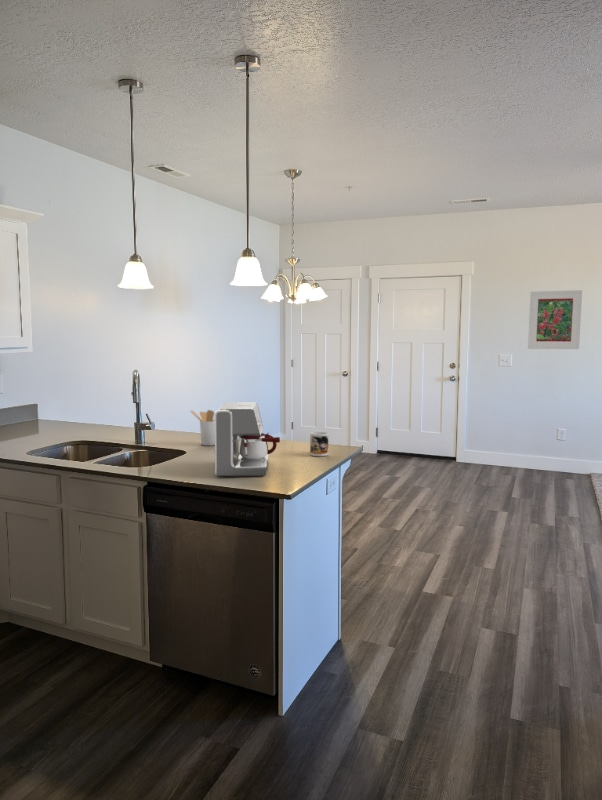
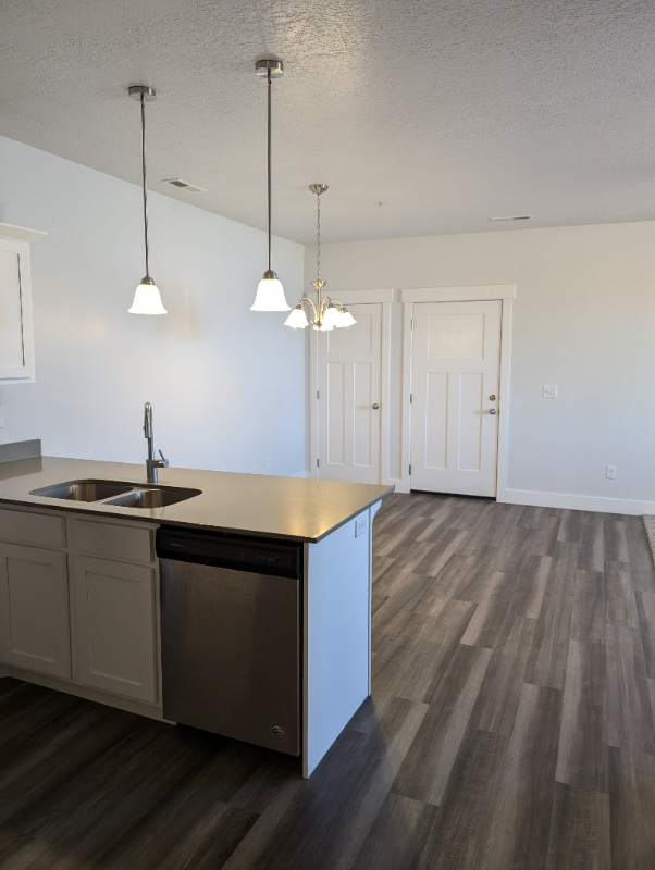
- mug [309,431,329,457]
- utensil holder [190,409,215,447]
- coffee maker [214,401,281,477]
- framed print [527,289,583,350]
